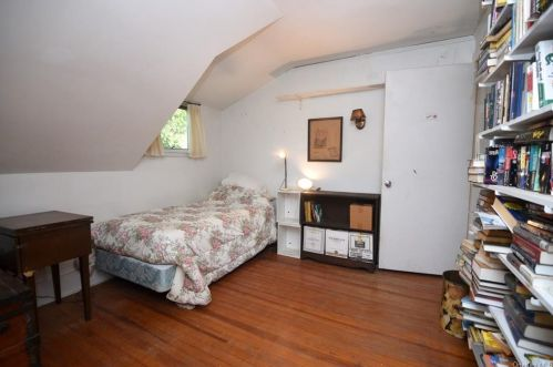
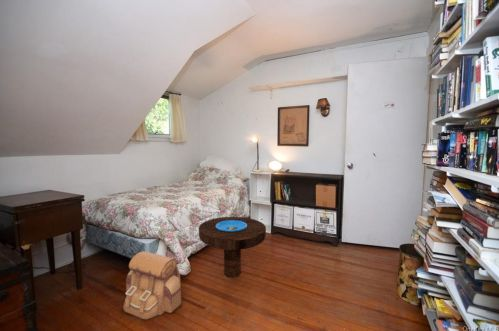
+ side table [198,216,267,278]
+ backpack [122,250,182,320]
